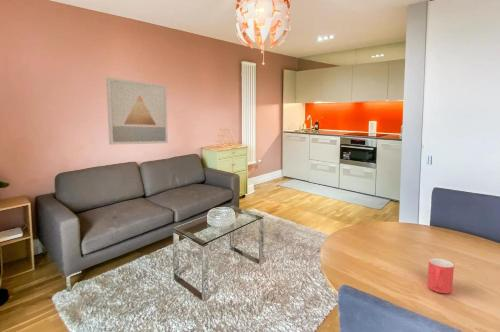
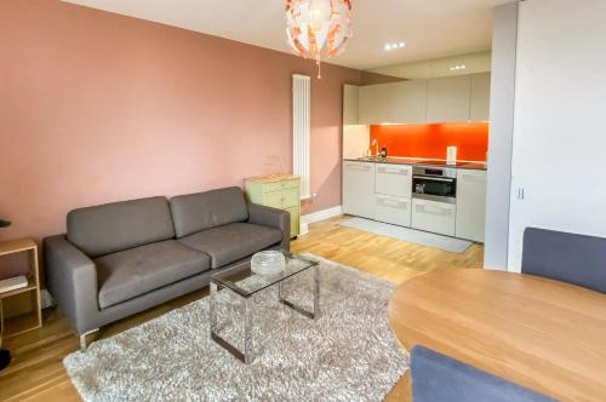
- mug [426,258,455,294]
- wall art [105,76,169,146]
